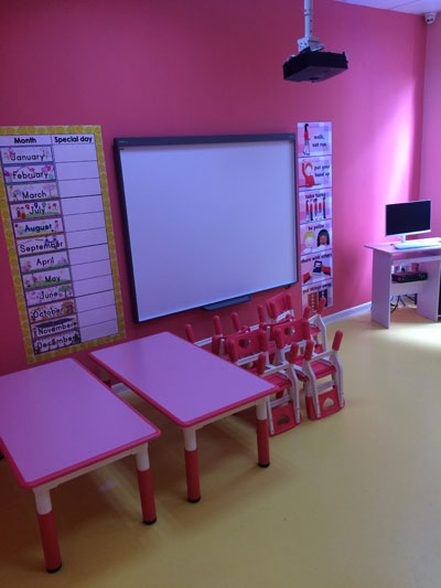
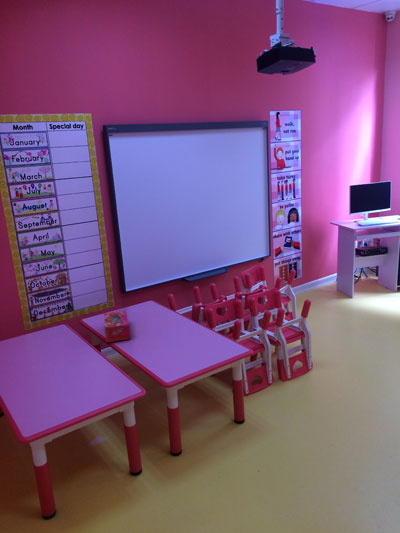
+ tissue box [103,310,131,343]
